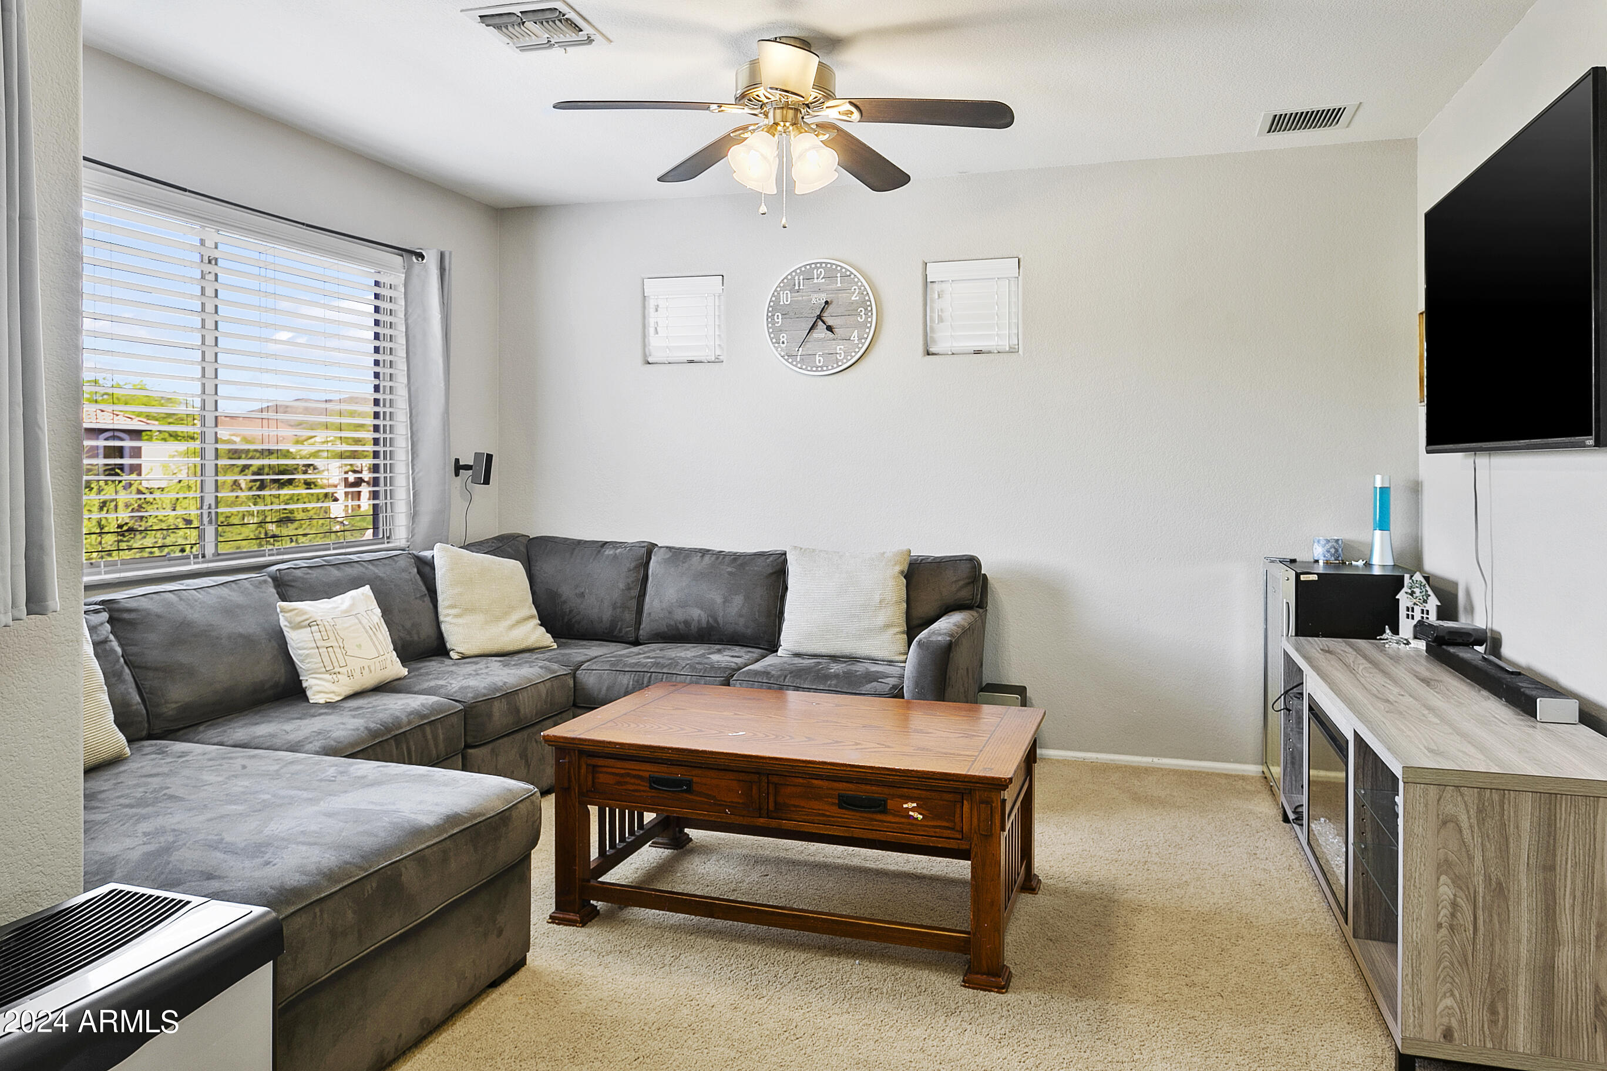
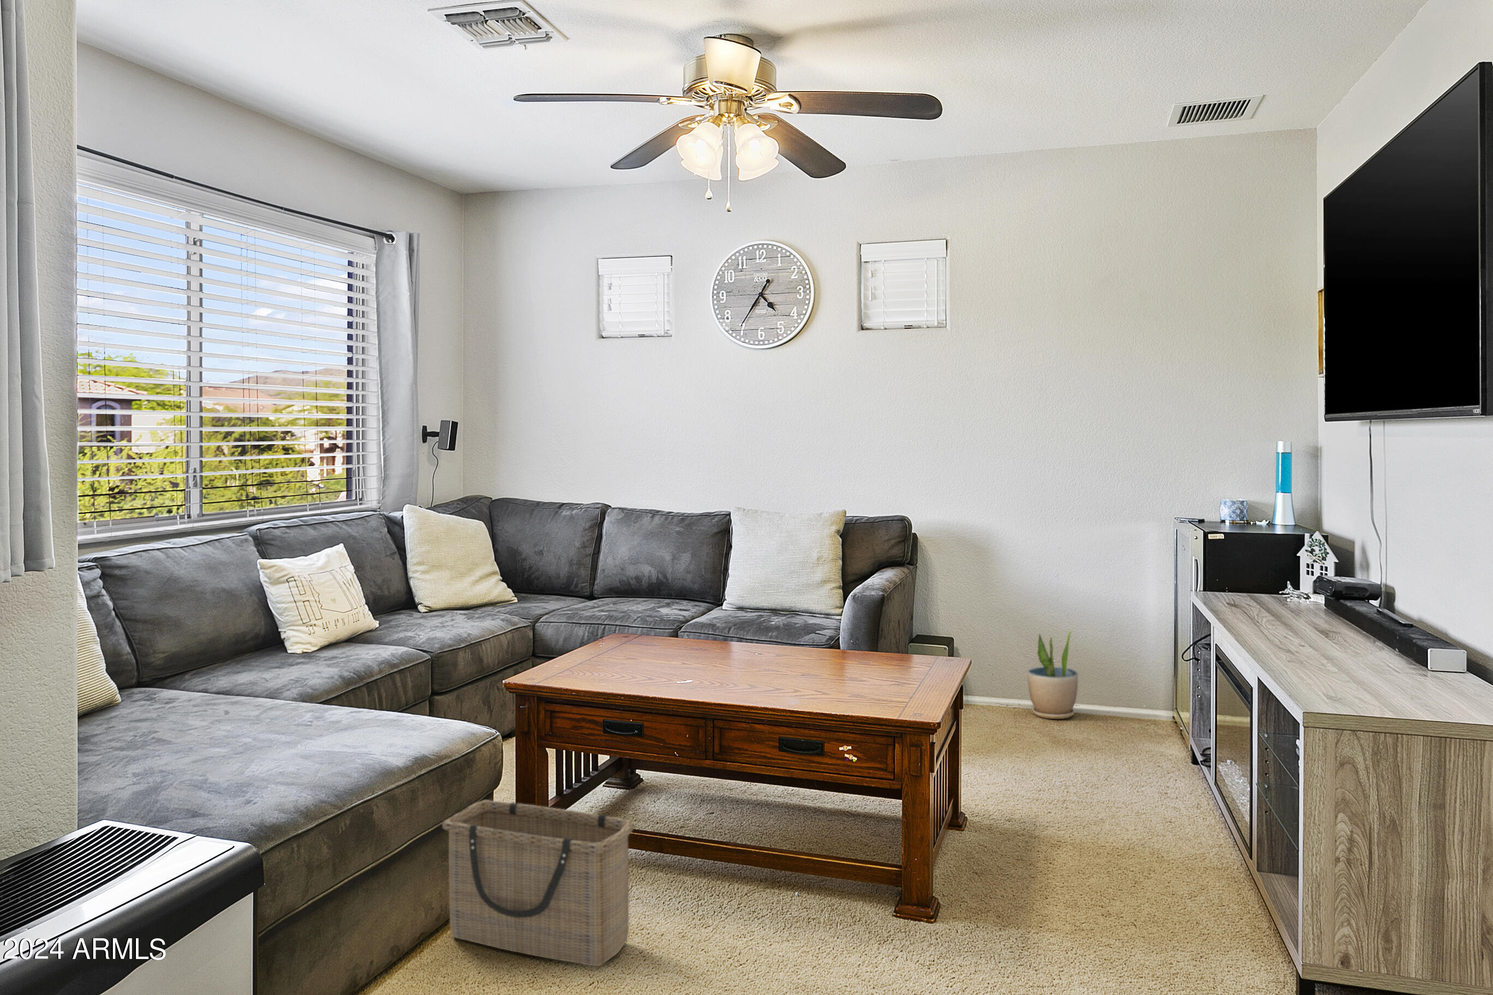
+ potted plant [1026,626,1079,720]
+ basket [441,800,635,966]
